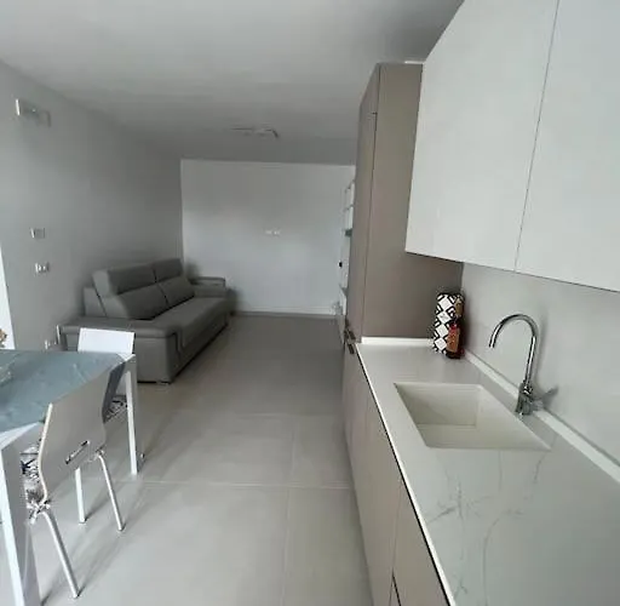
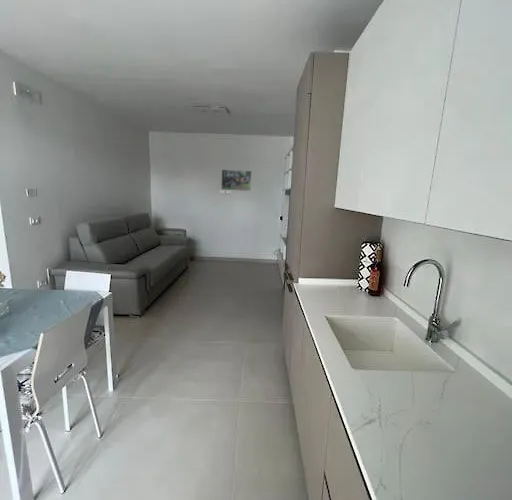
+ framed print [220,168,253,192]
